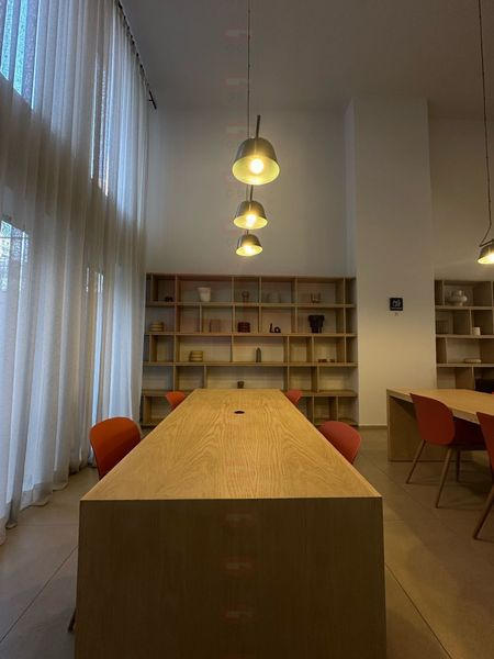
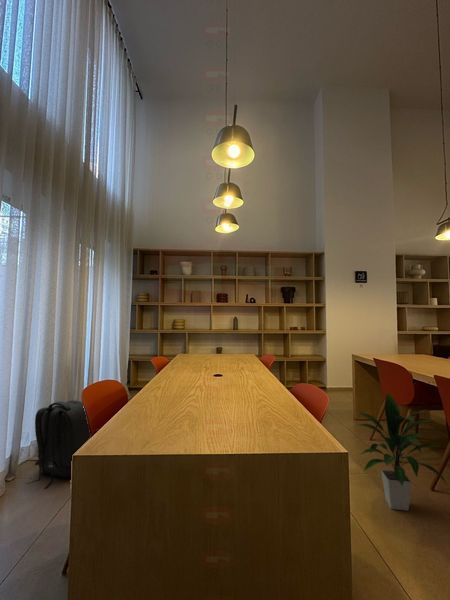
+ indoor plant [354,391,450,511]
+ backpack [26,400,90,489]
